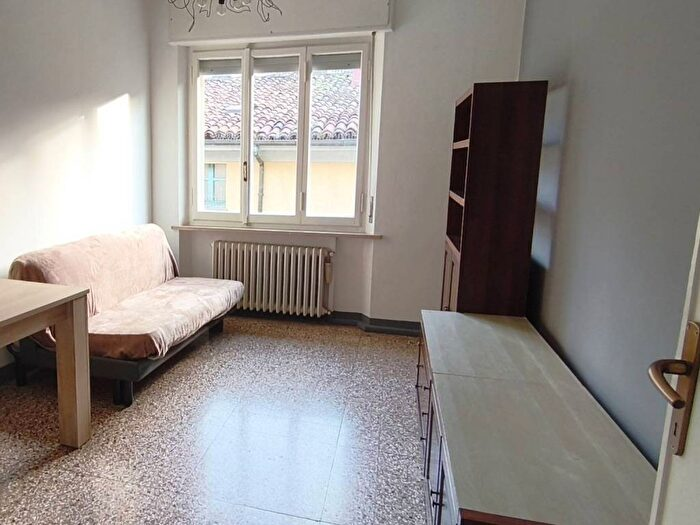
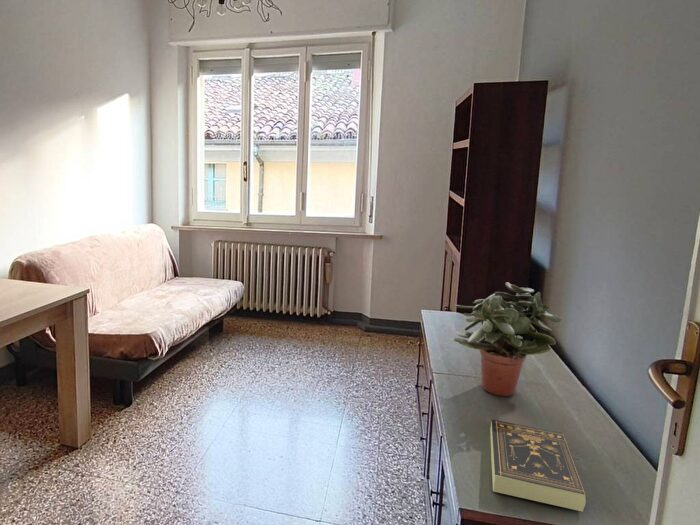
+ book [489,418,587,513]
+ potted plant [452,281,562,397]
